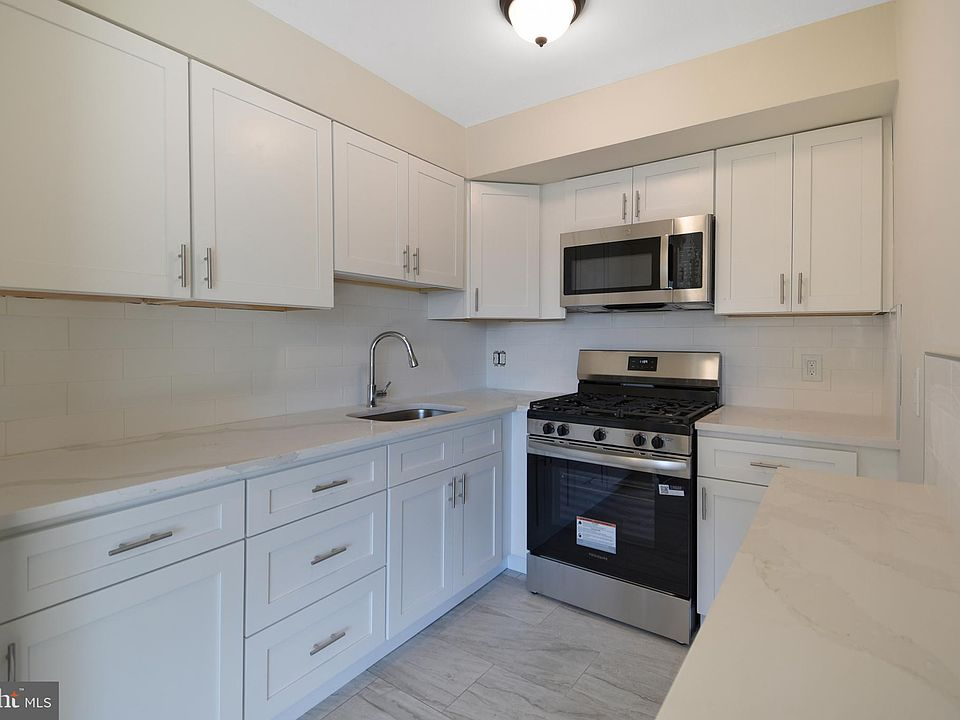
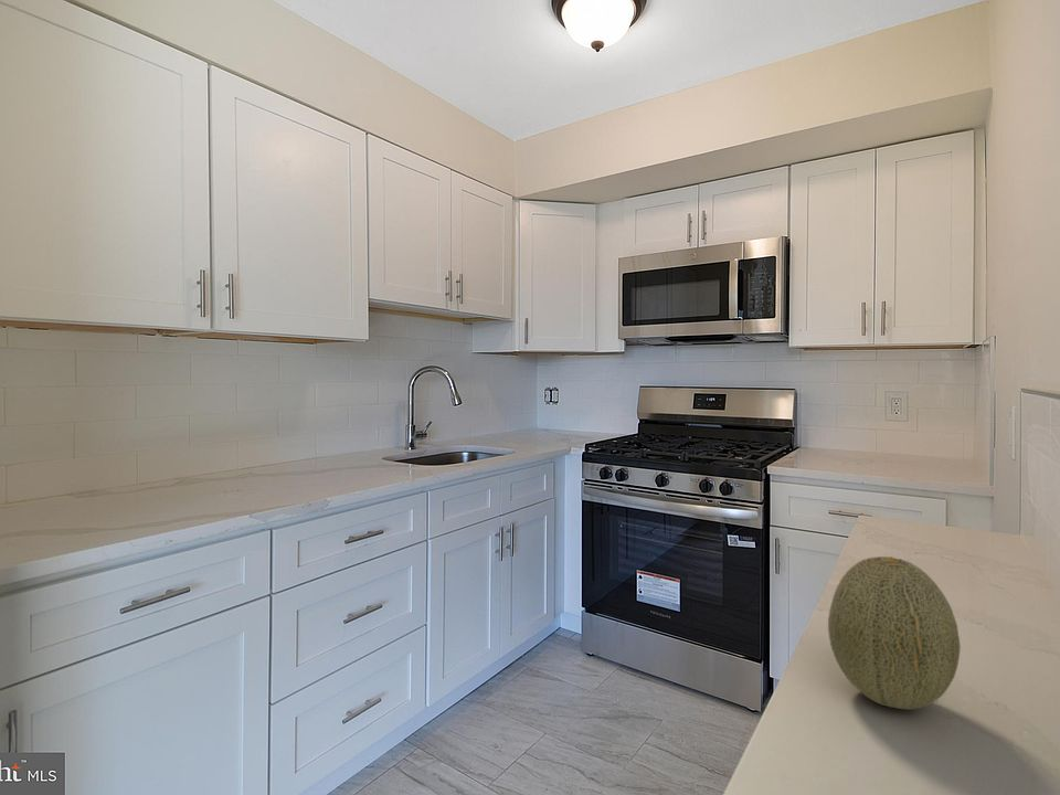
+ fruit [827,555,962,711]
